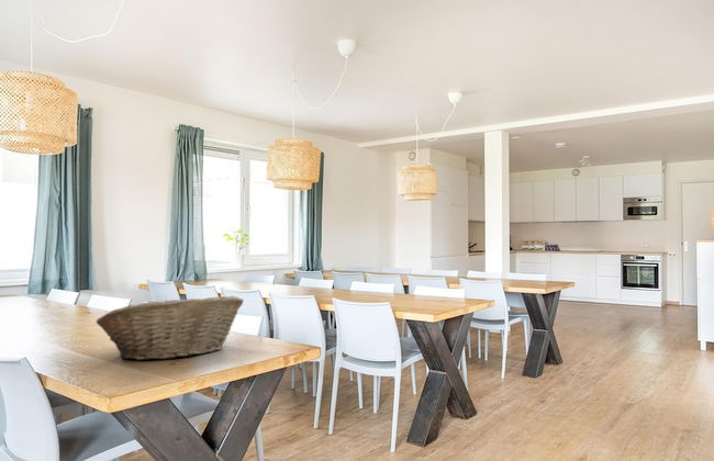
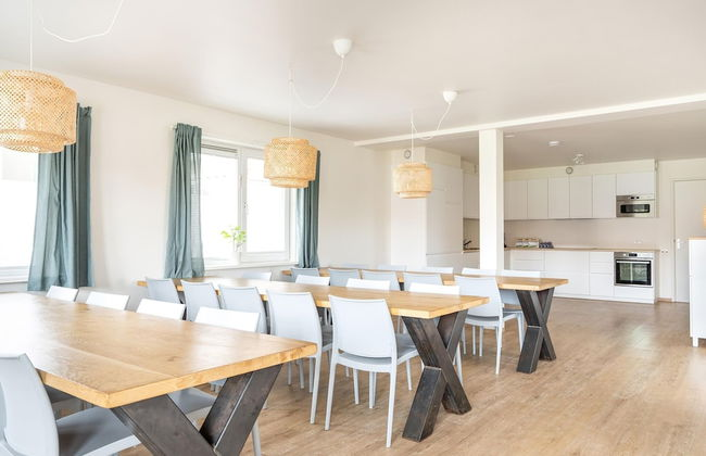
- fruit basket [94,295,244,361]
